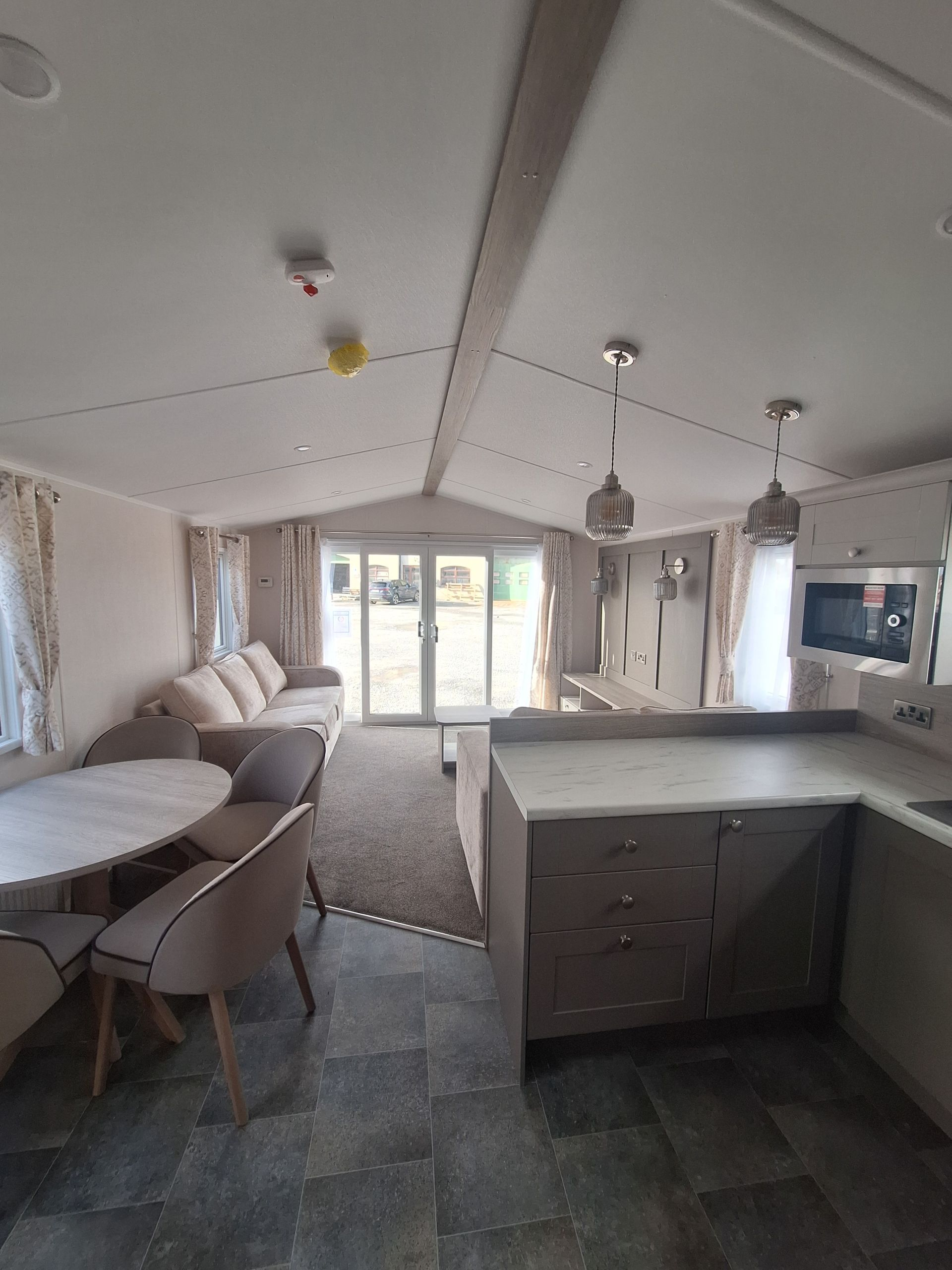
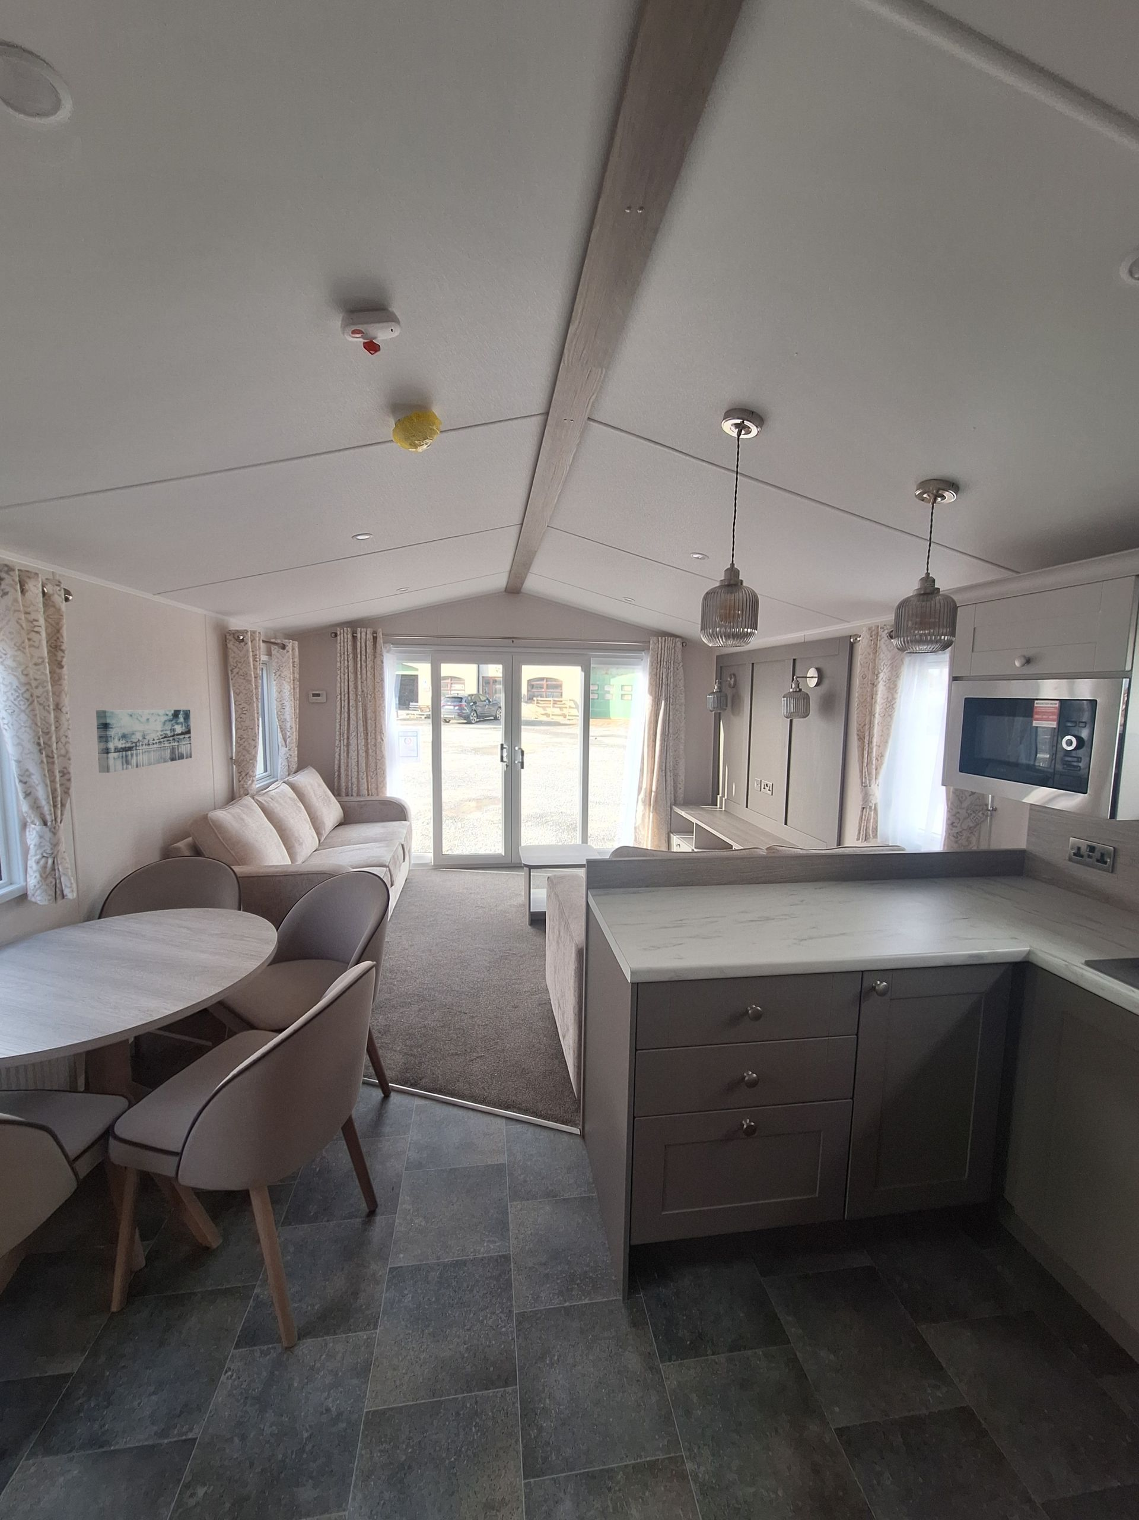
+ wall art [96,709,193,773]
